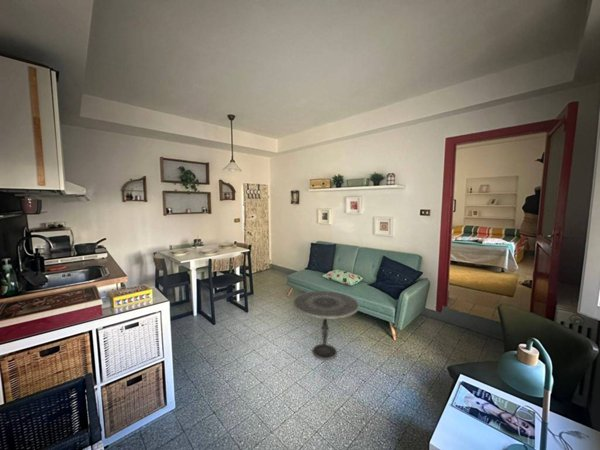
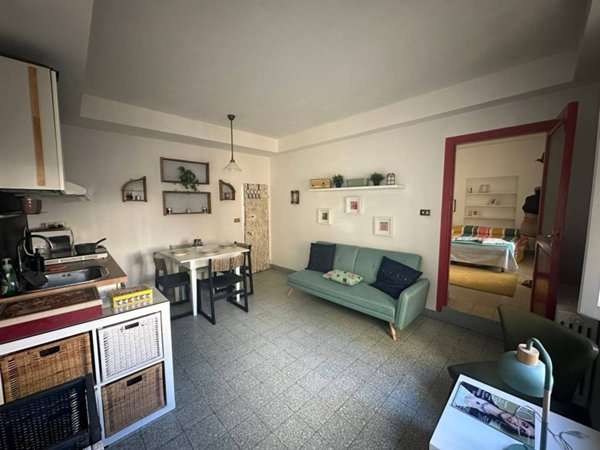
- side table [292,290,360,360]
